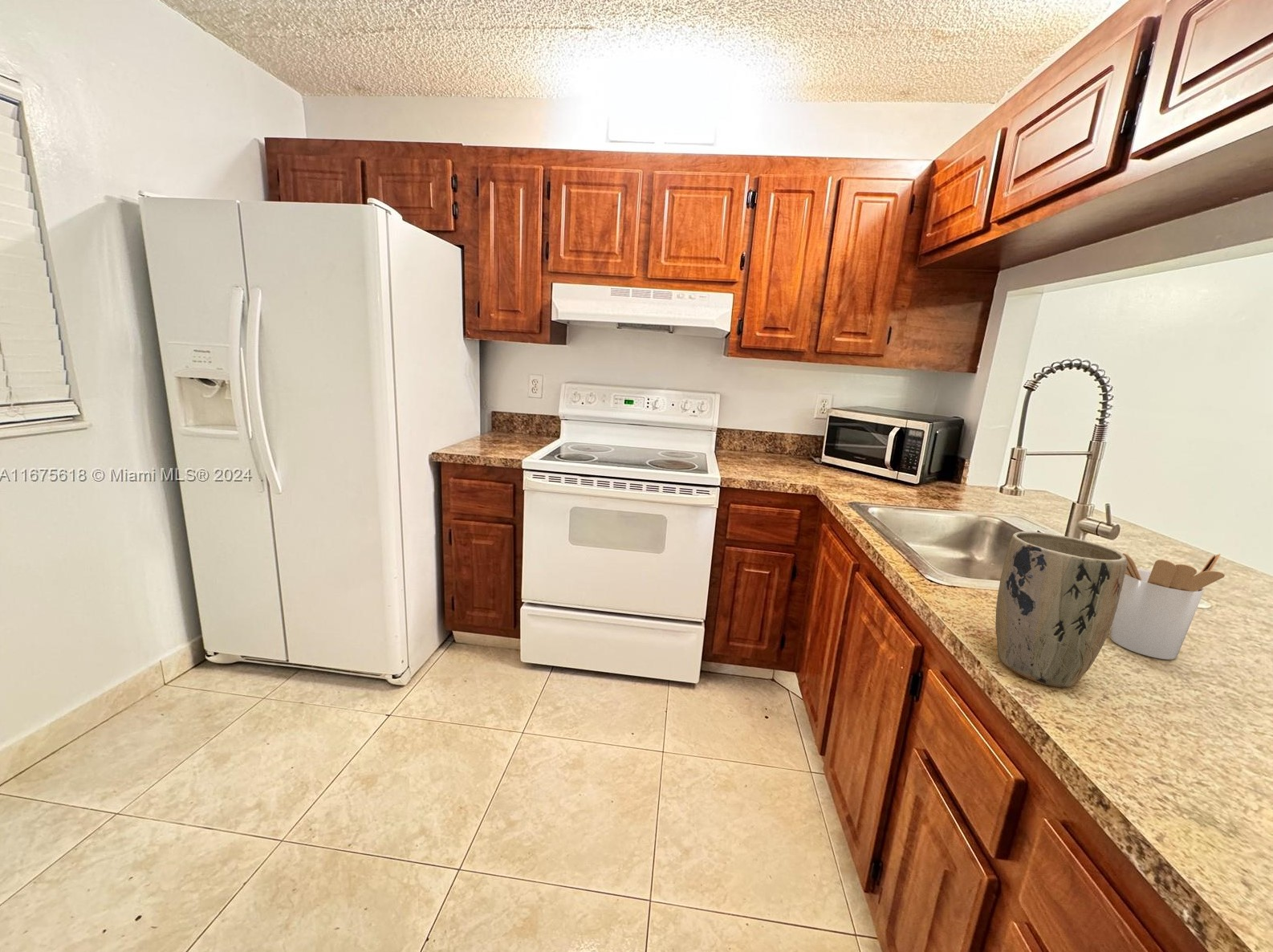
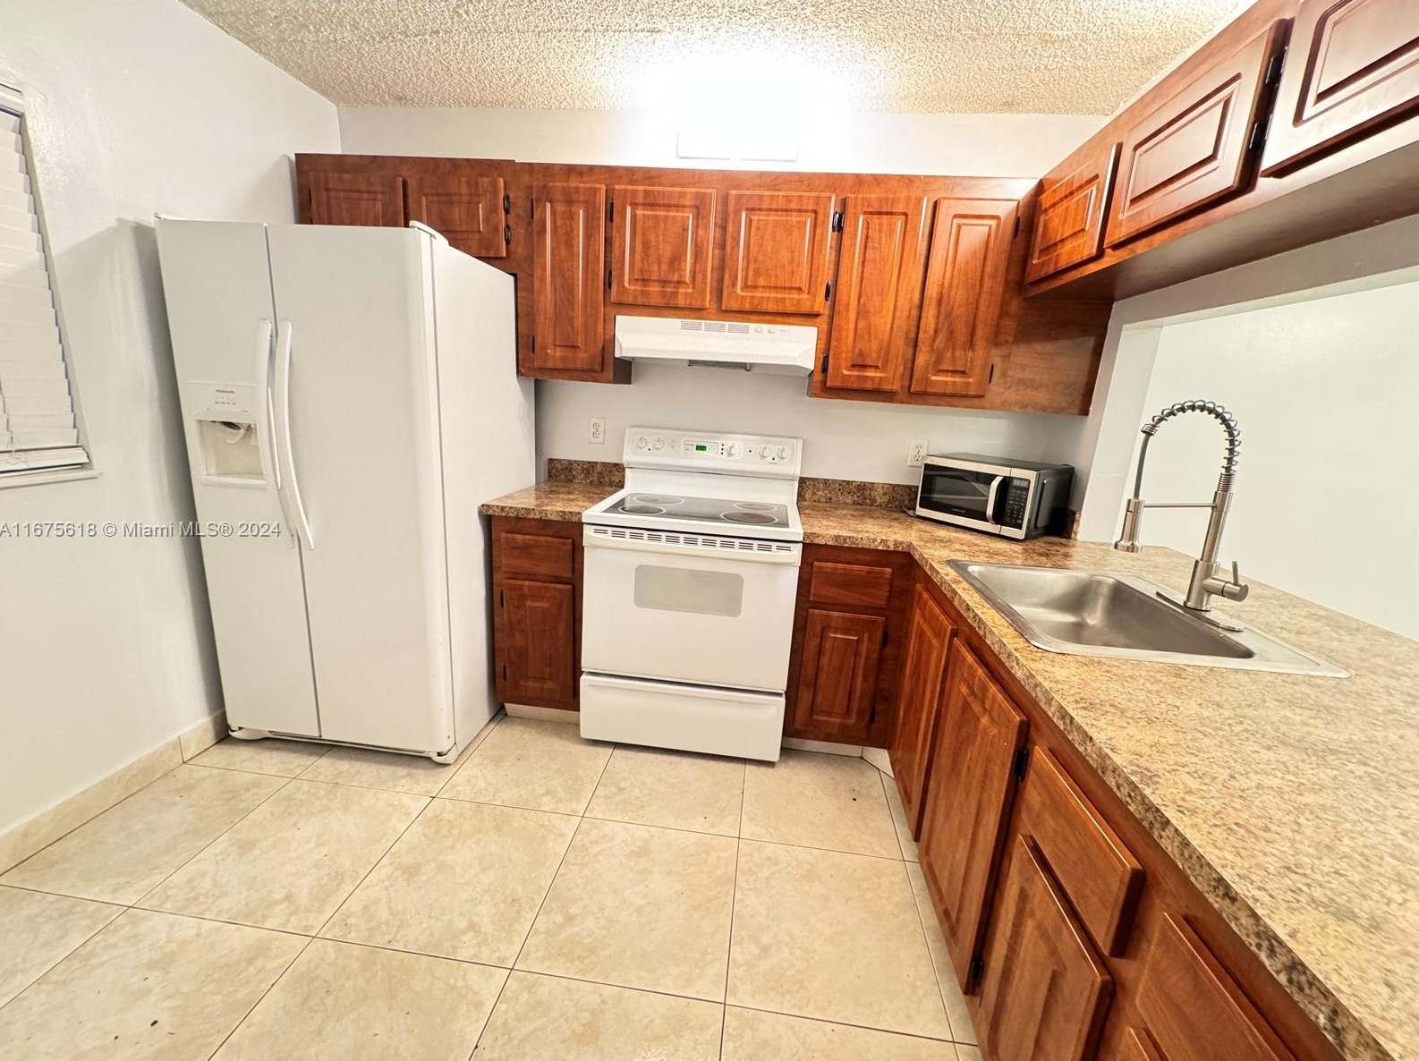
- utensil holder [1109,552,1226,661]
- plant pot [994,531,1127,688]
